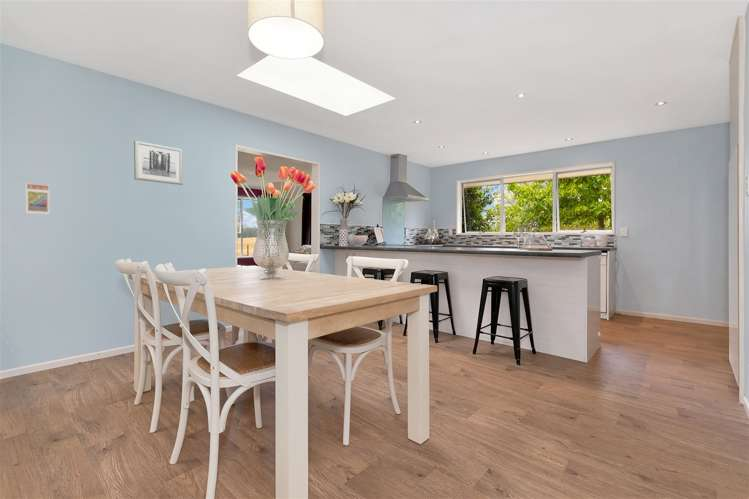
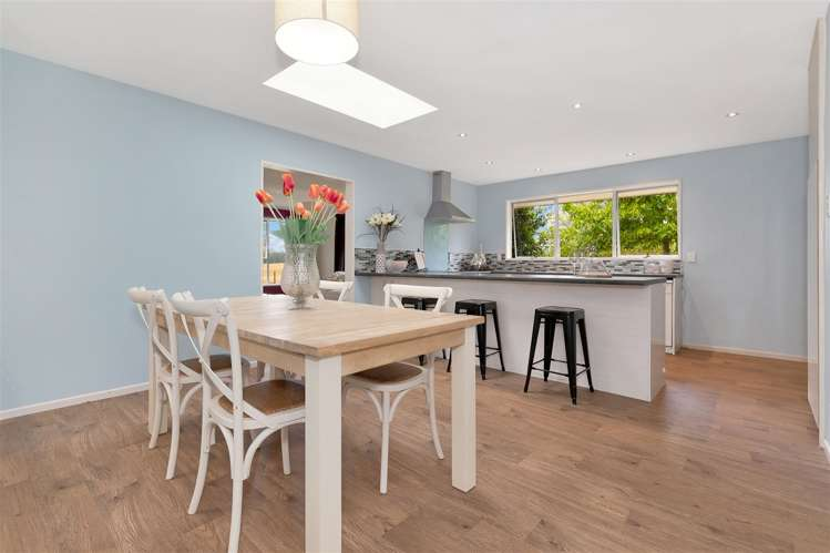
- wall art [133,140,184,186]
- trading card display case [24,182,51,215]
